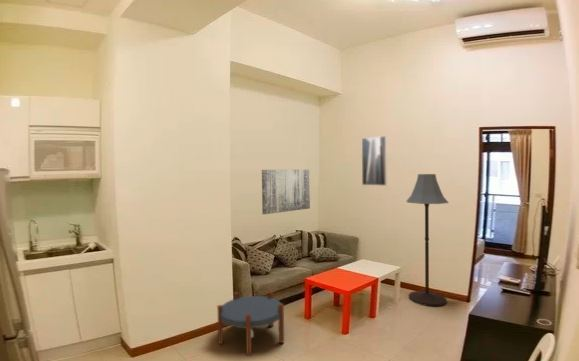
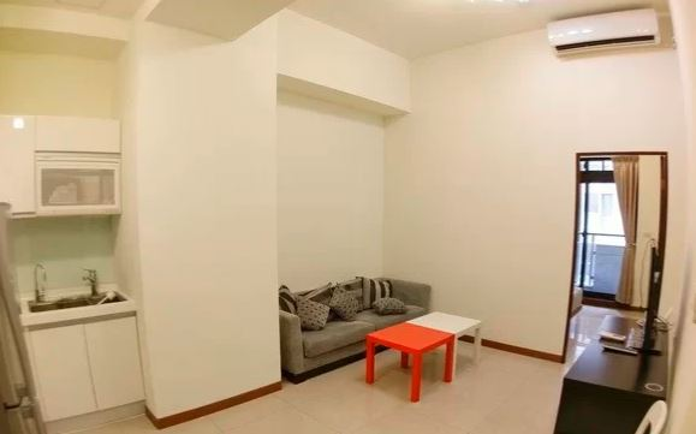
- wall art [261,169,311,215]
- floor lamp [406,173,450,307]
- side table [216,290,285,357]
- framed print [361,135,388,187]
